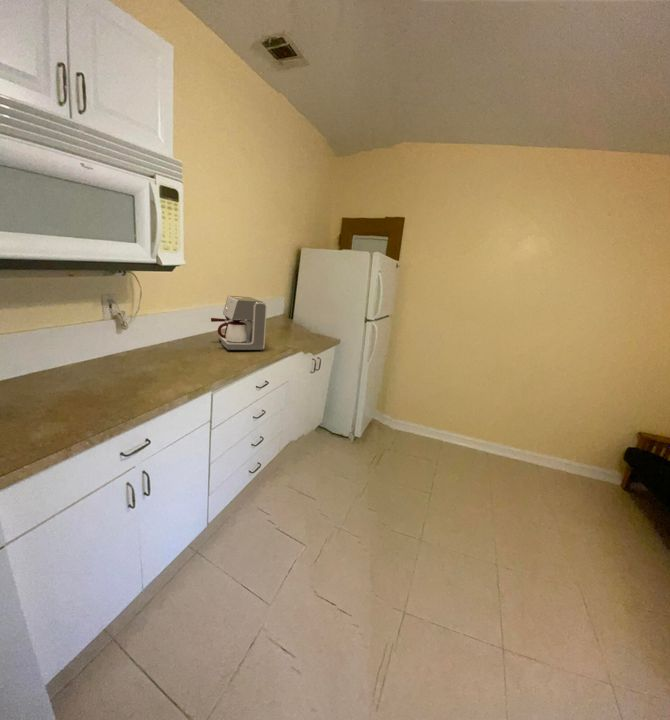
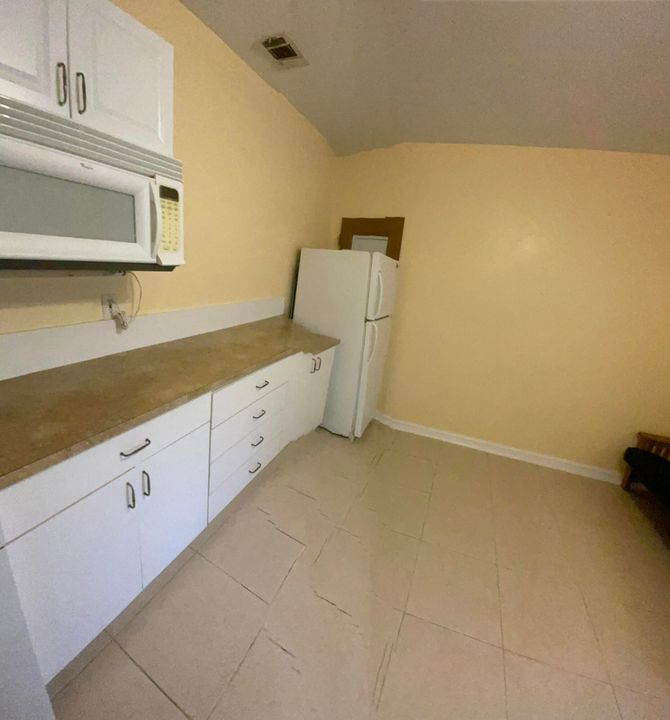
- coffee maker [210,295,268,351]
